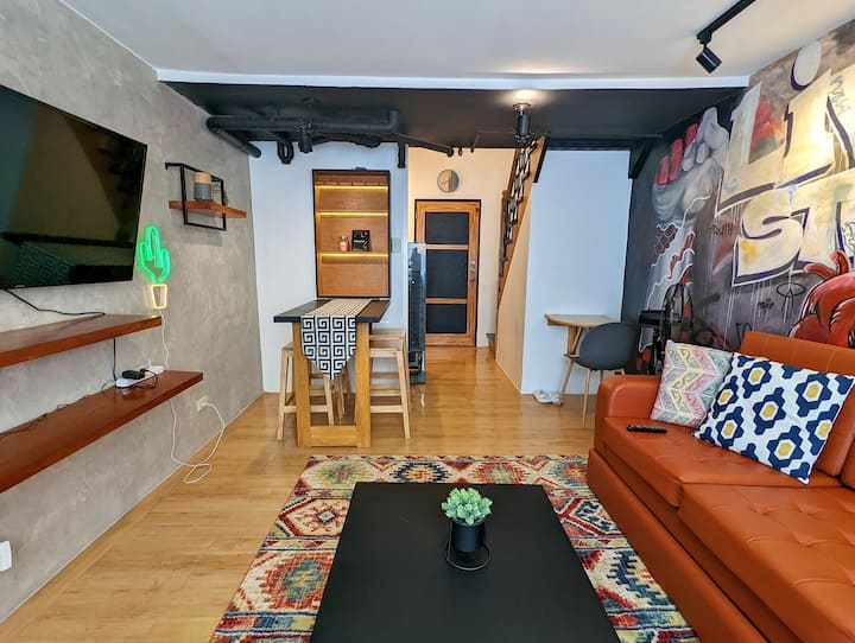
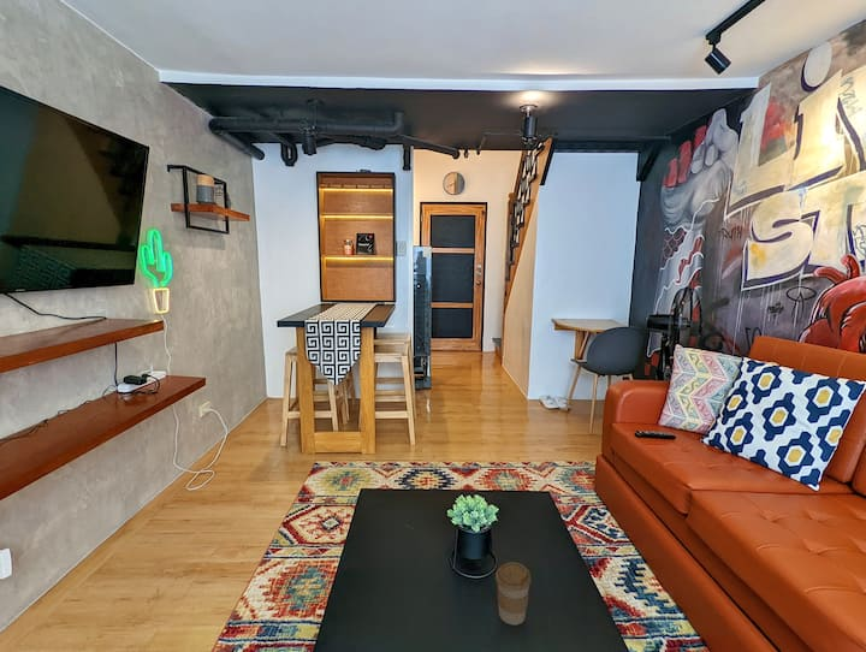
+ coffee cup [494,561,533,627]
